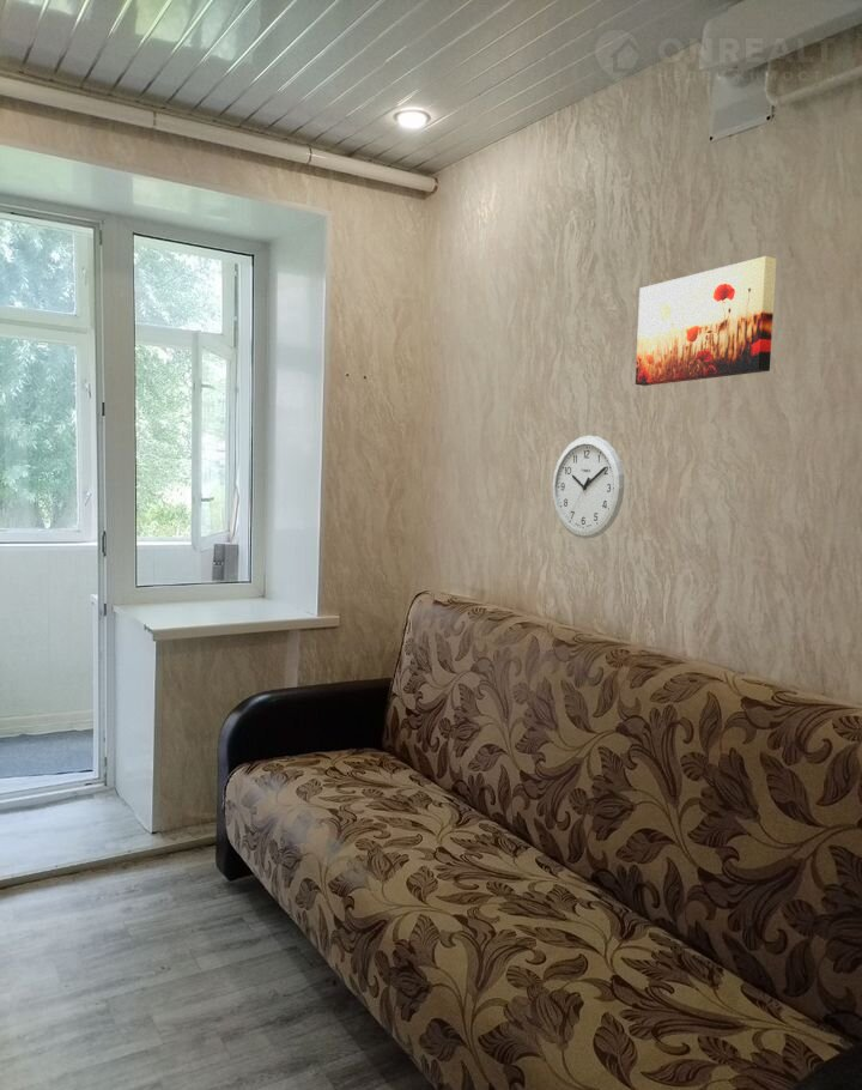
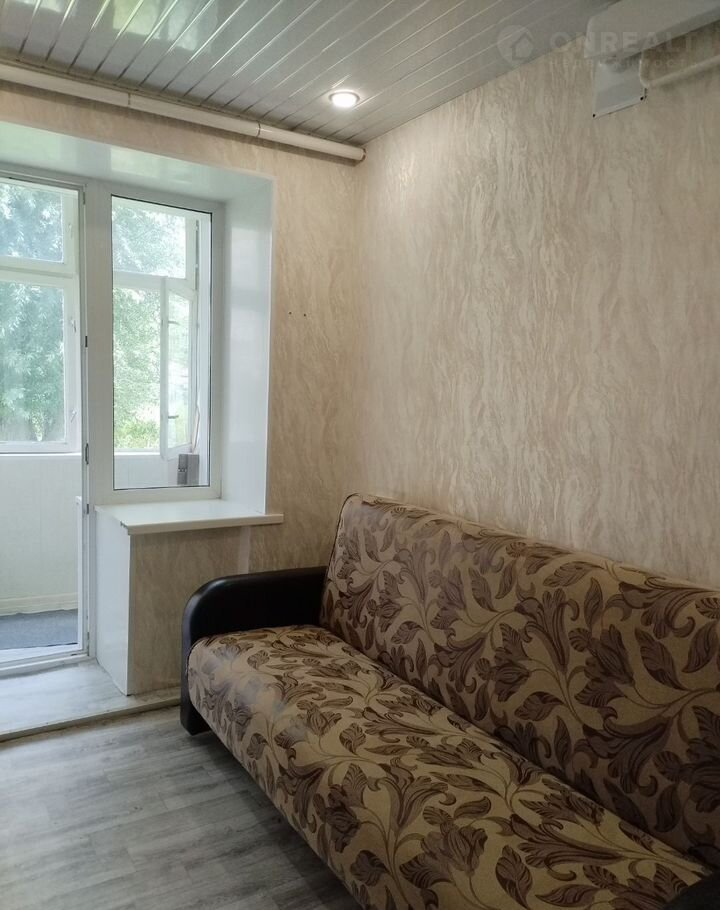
- wall art [635,255,777,387]
- wall clock [552,435,625,540]
